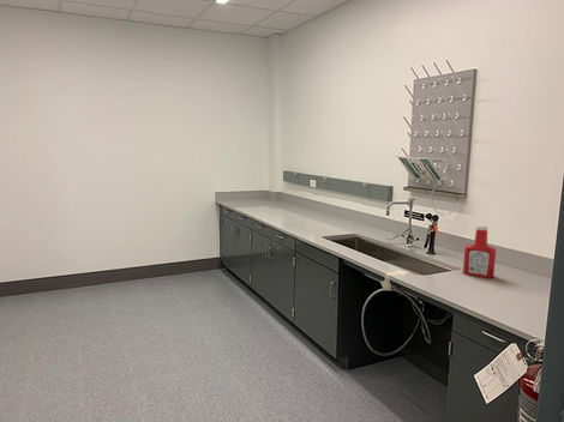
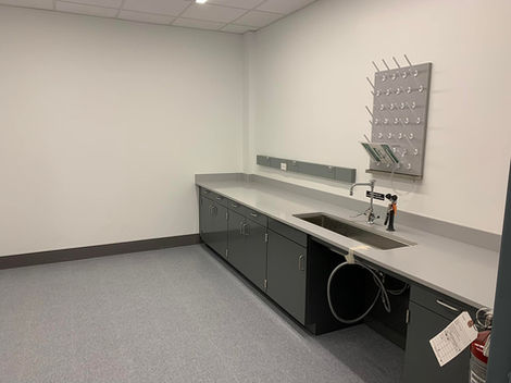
- soap bottle [462,224,497,279]
